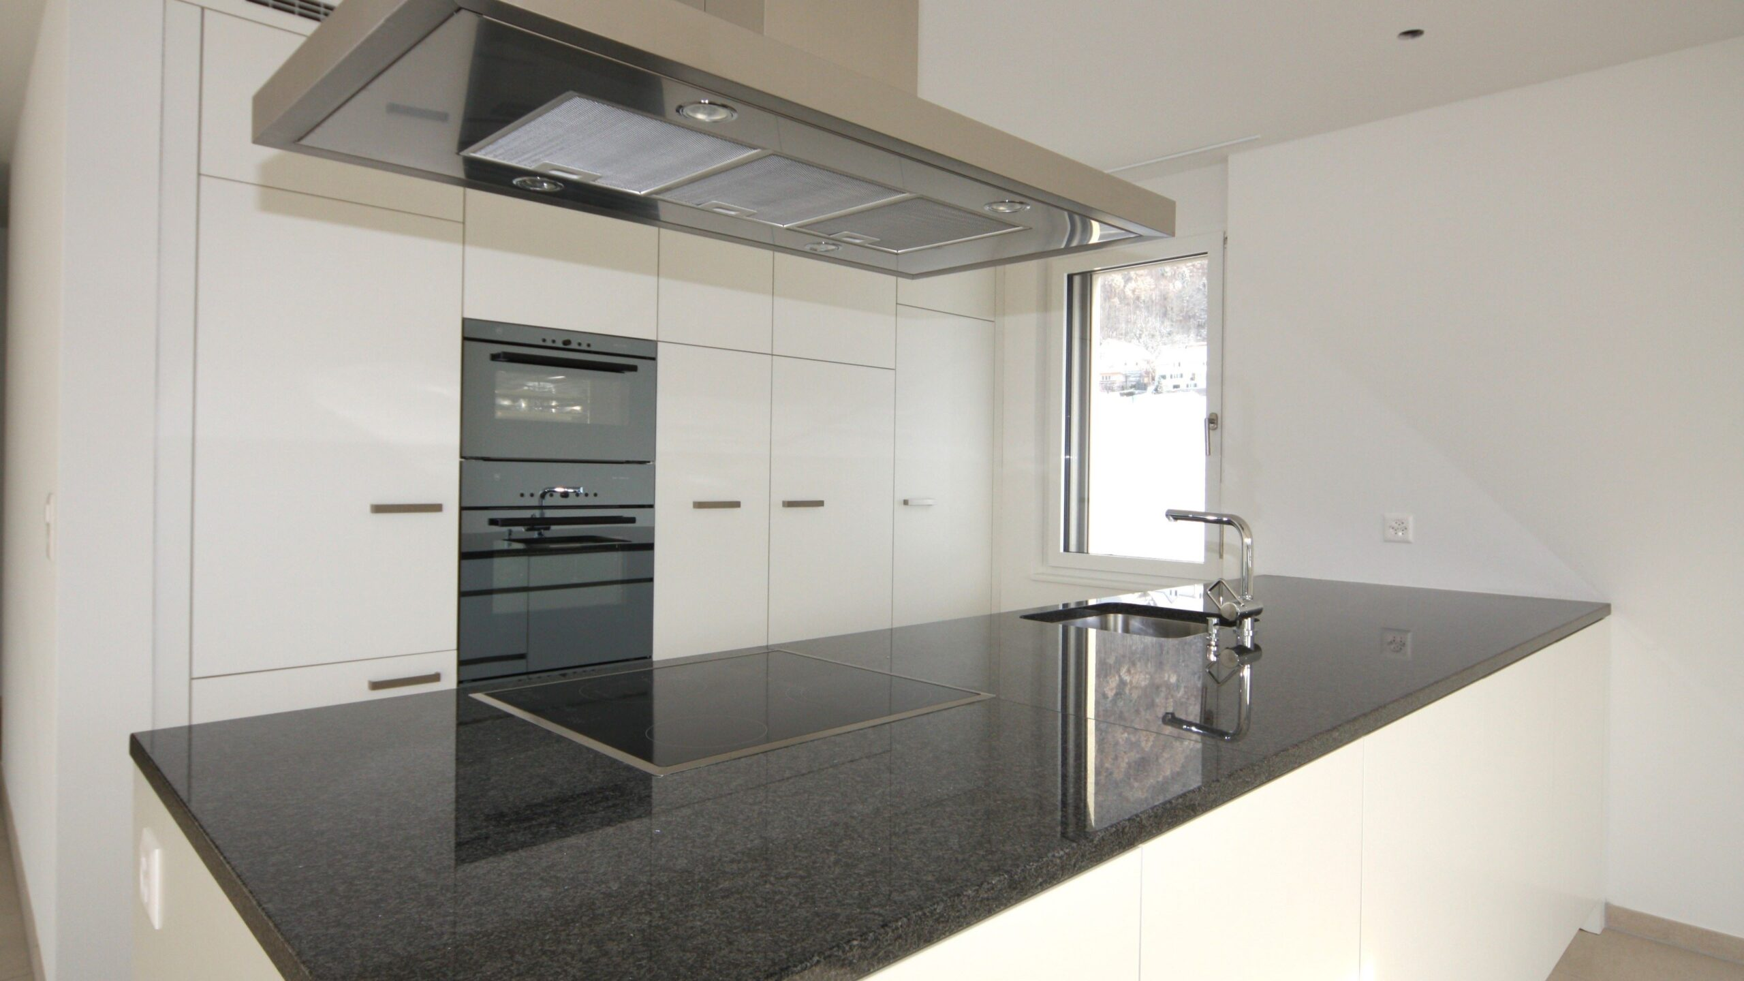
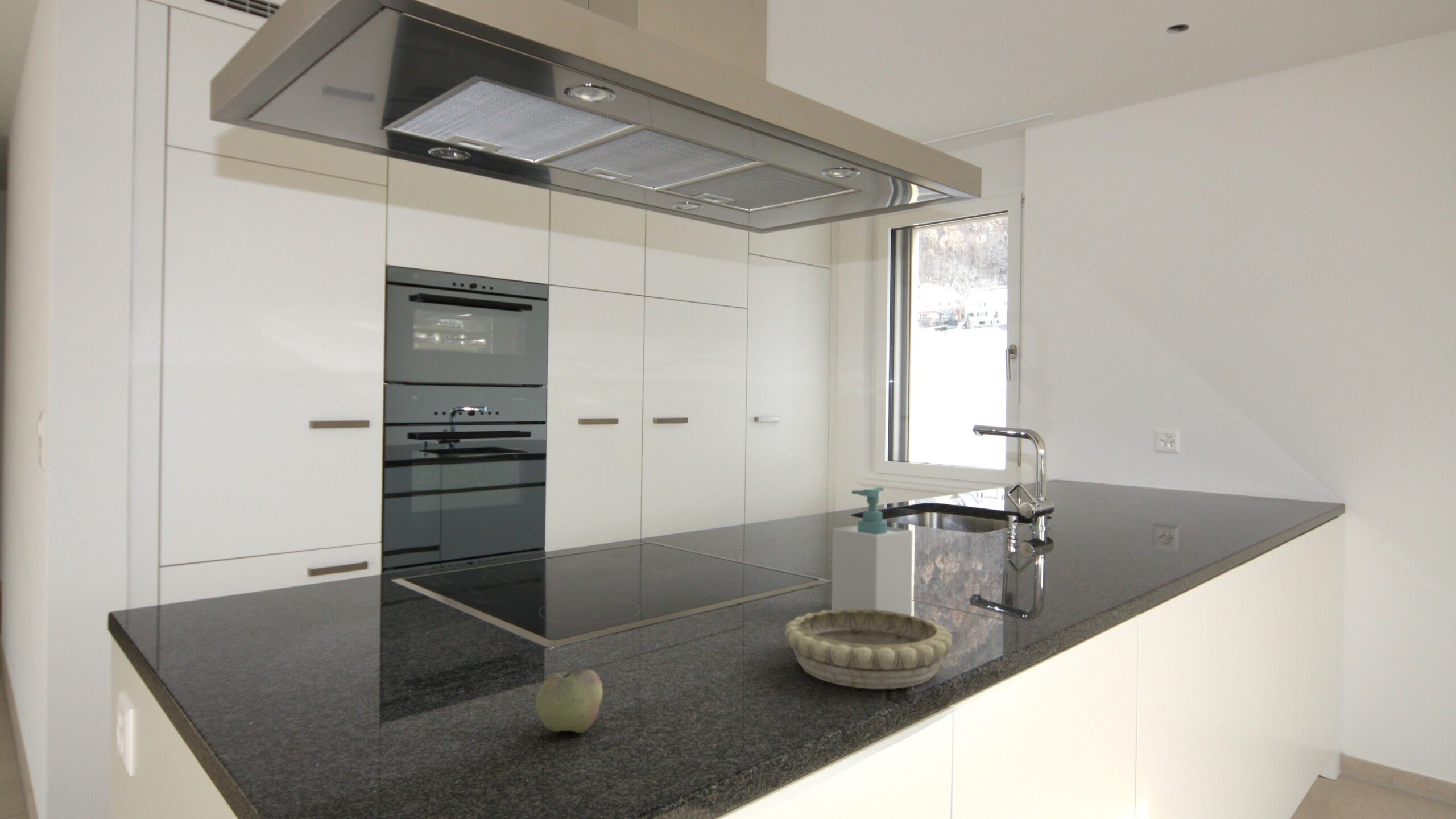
+ apple [535,669,603,734]
+ soap bottle [831,487,913,615]
+ decorative bowl [784,609,953,689]
